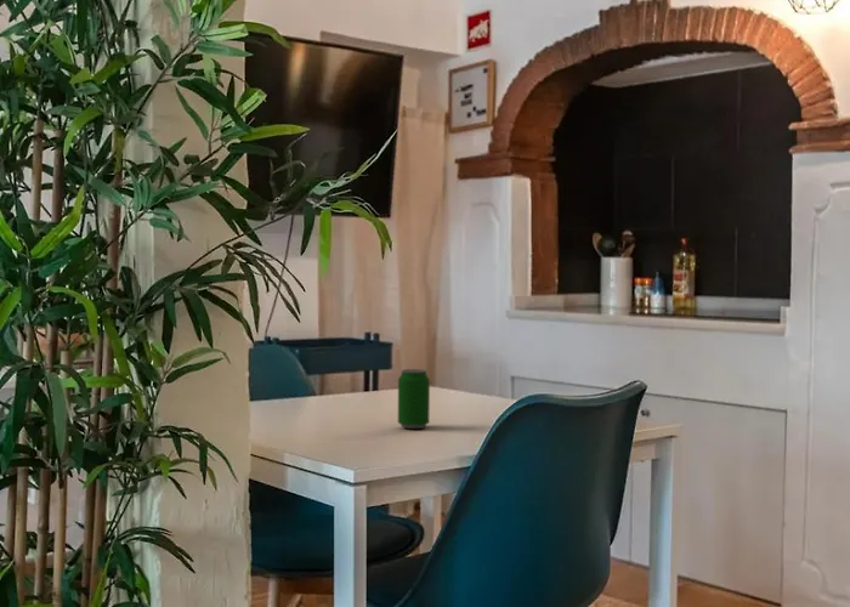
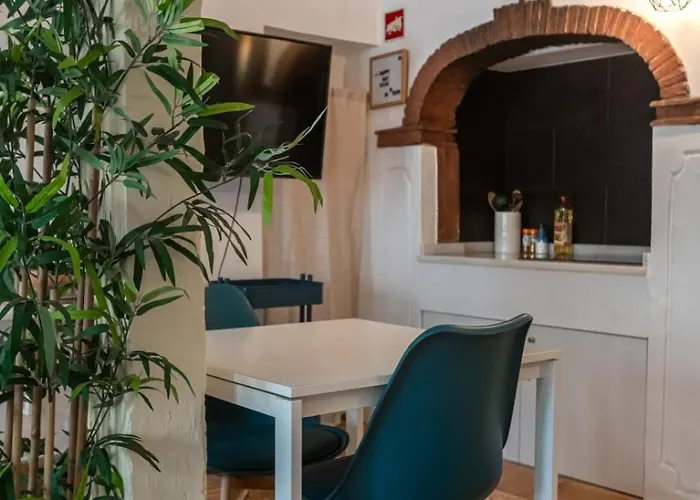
- beverage can [397,368,431,430]
